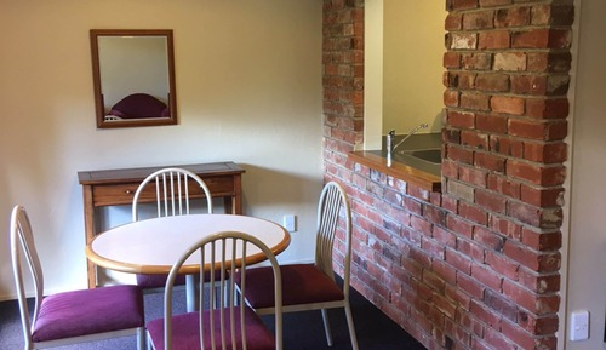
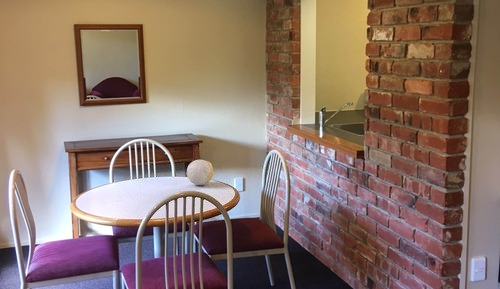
+ decorative ball [186,159,214,186]
